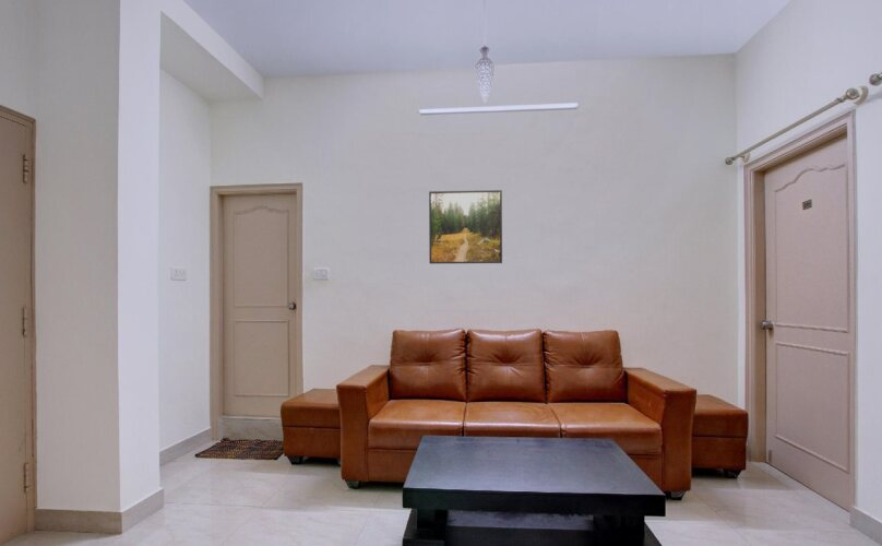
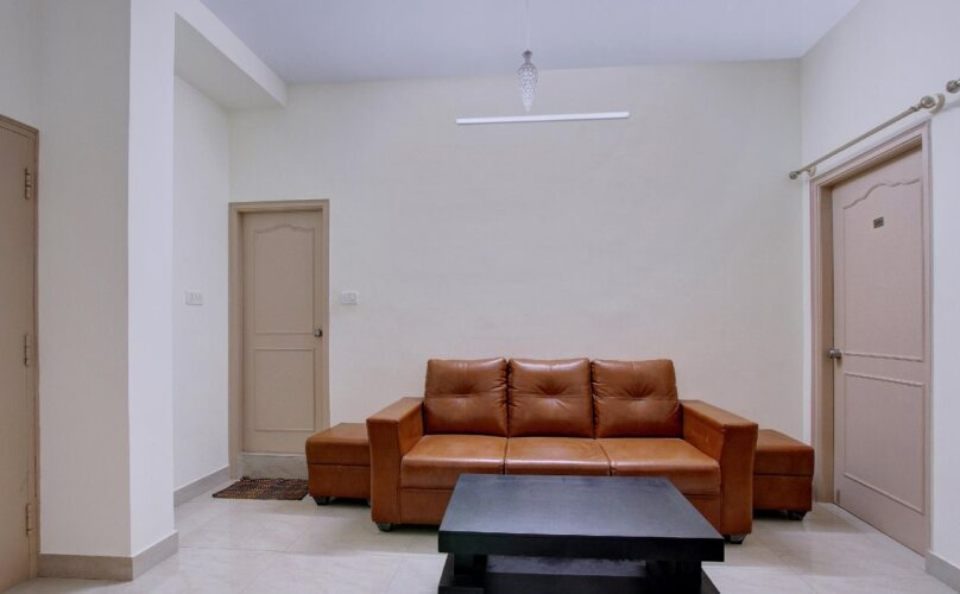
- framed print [428,189,503,264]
